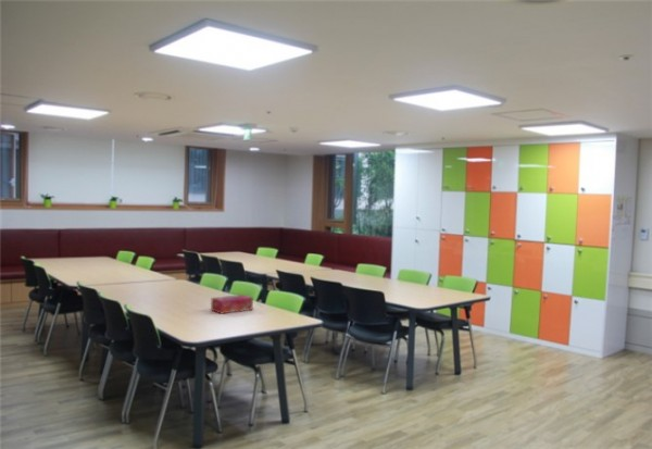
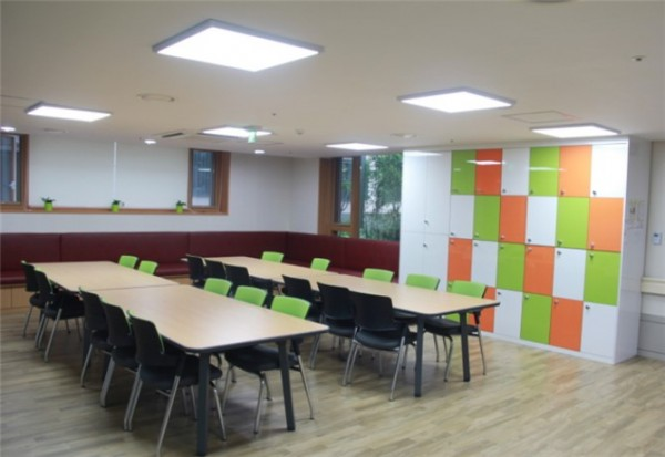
- tissue box [210,294,254,315]
